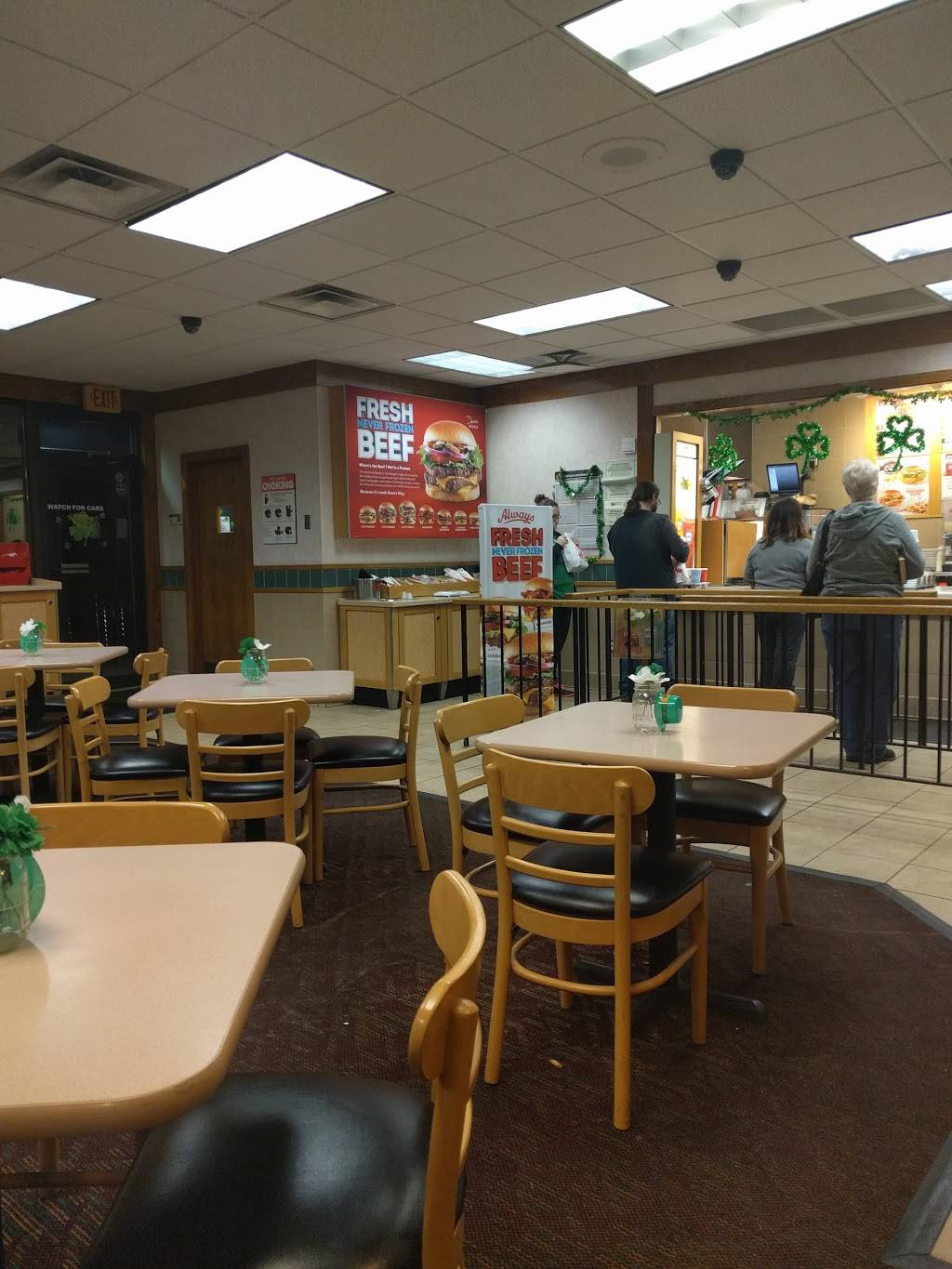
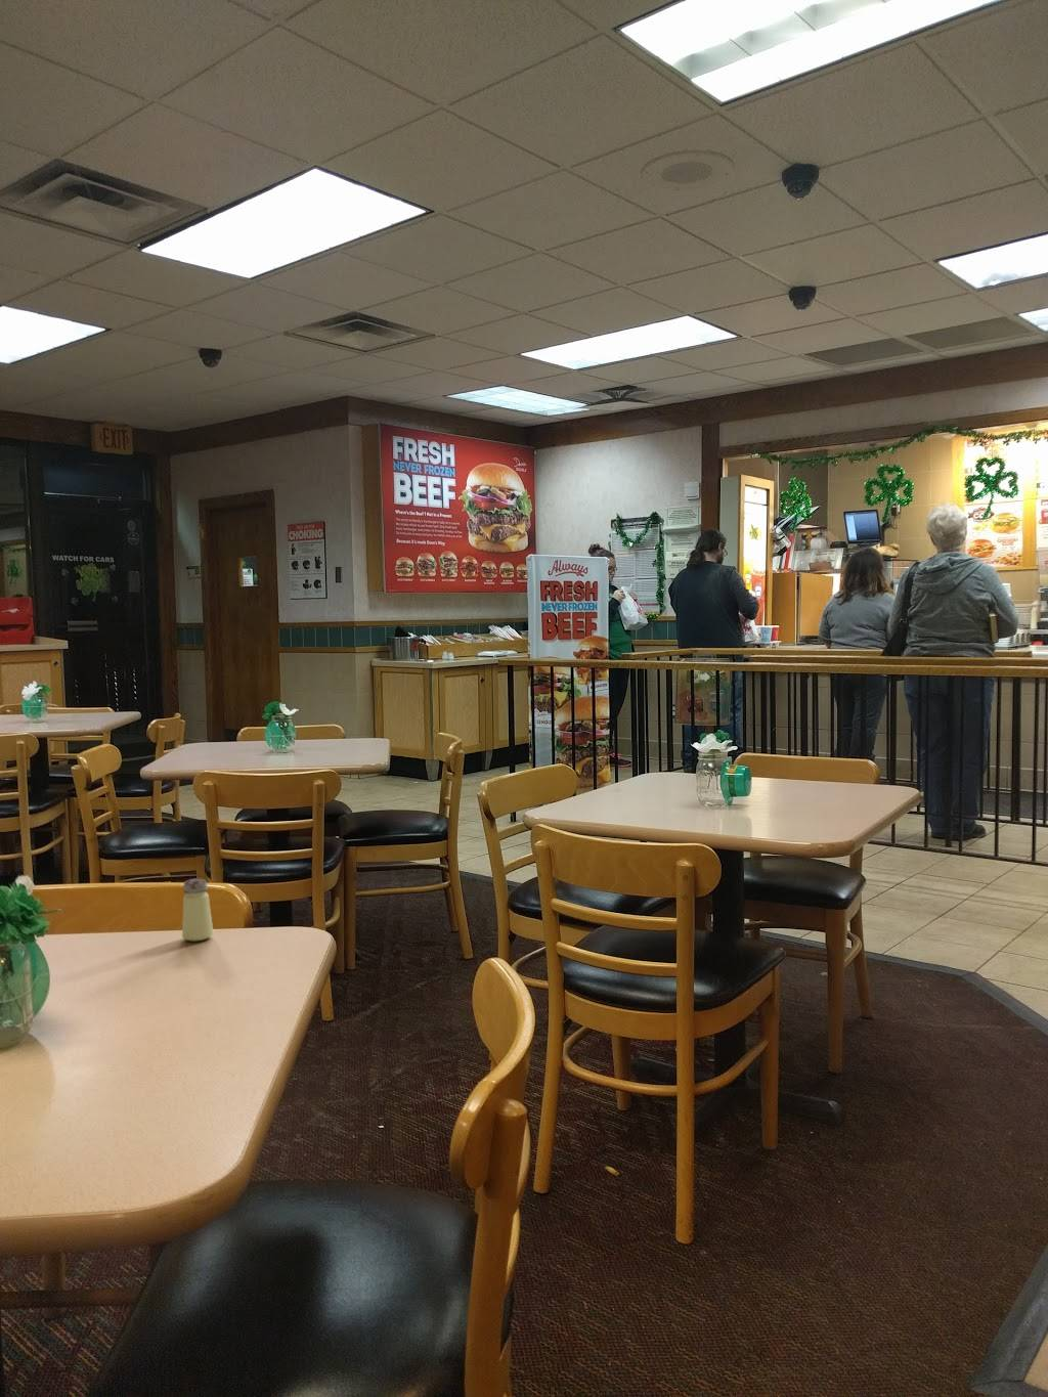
+ saltshaker [182,878,214,942]
